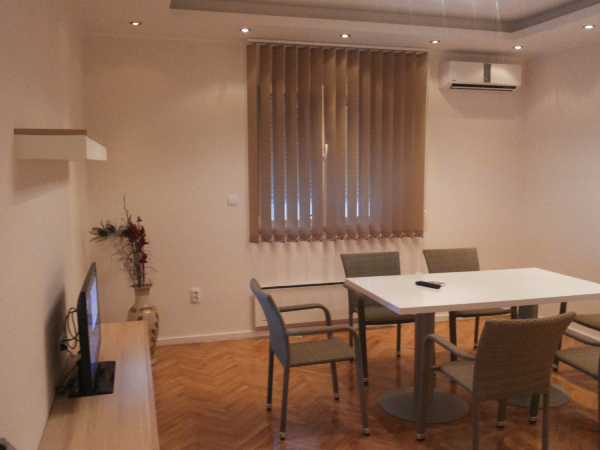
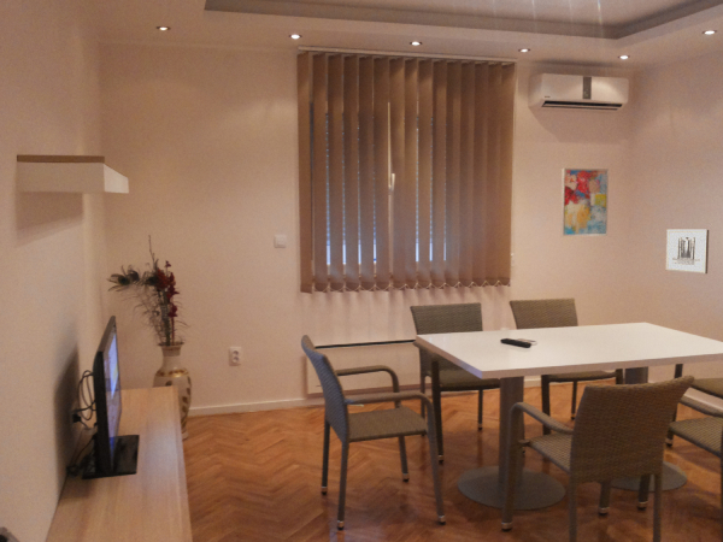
+ wall art [560,167,610,237]
+ wall art [665,229,710,275]
